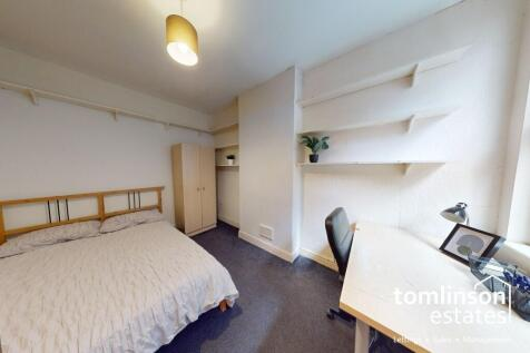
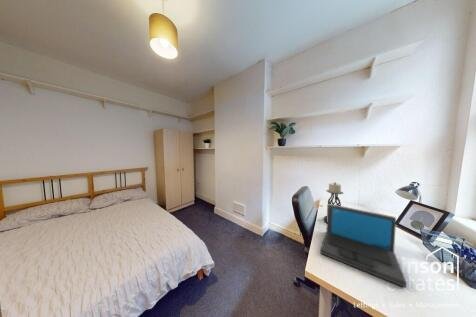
+ laptop [319,203,407,289]
+ candle holder [323,181,344,224]
